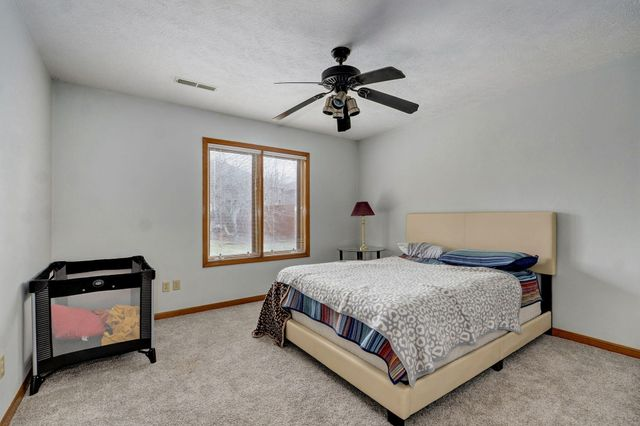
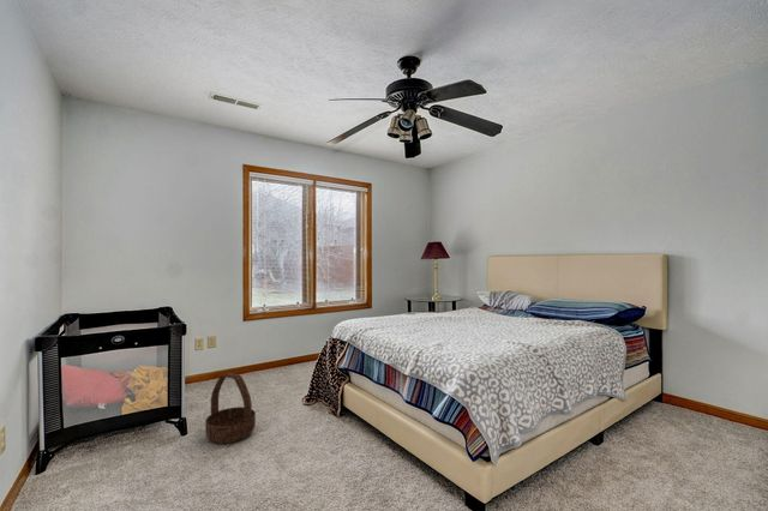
+ basket [204,372,257,445]
